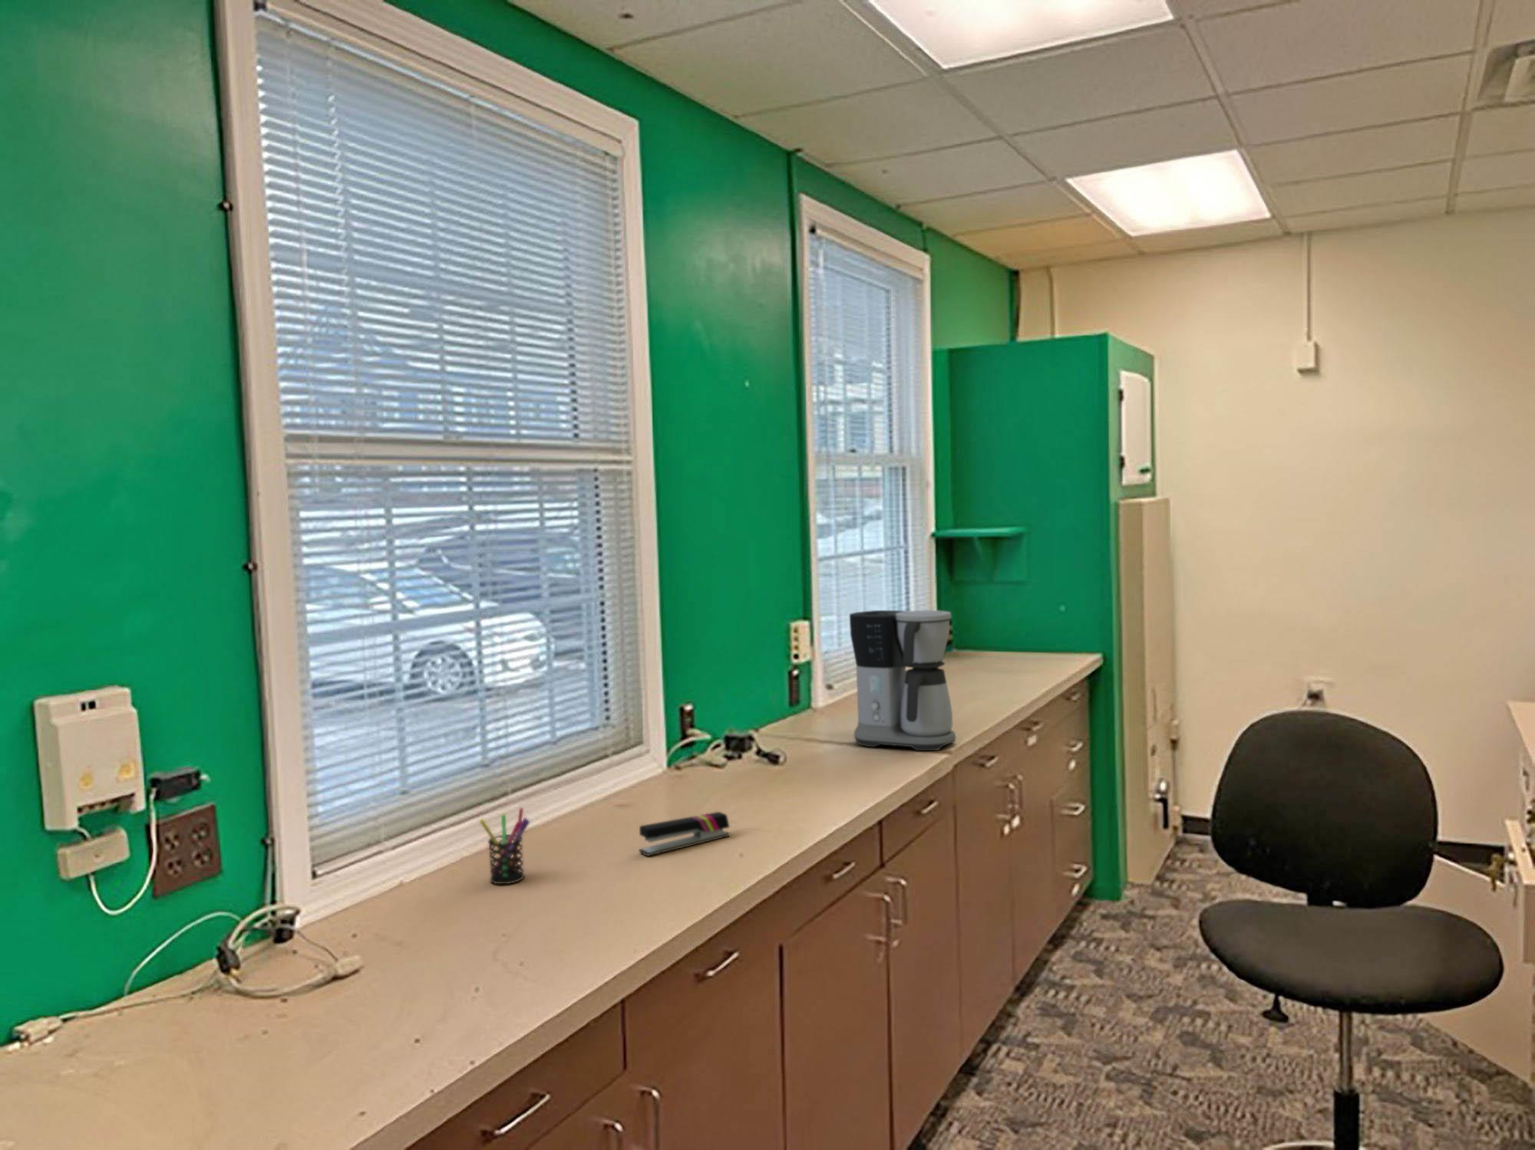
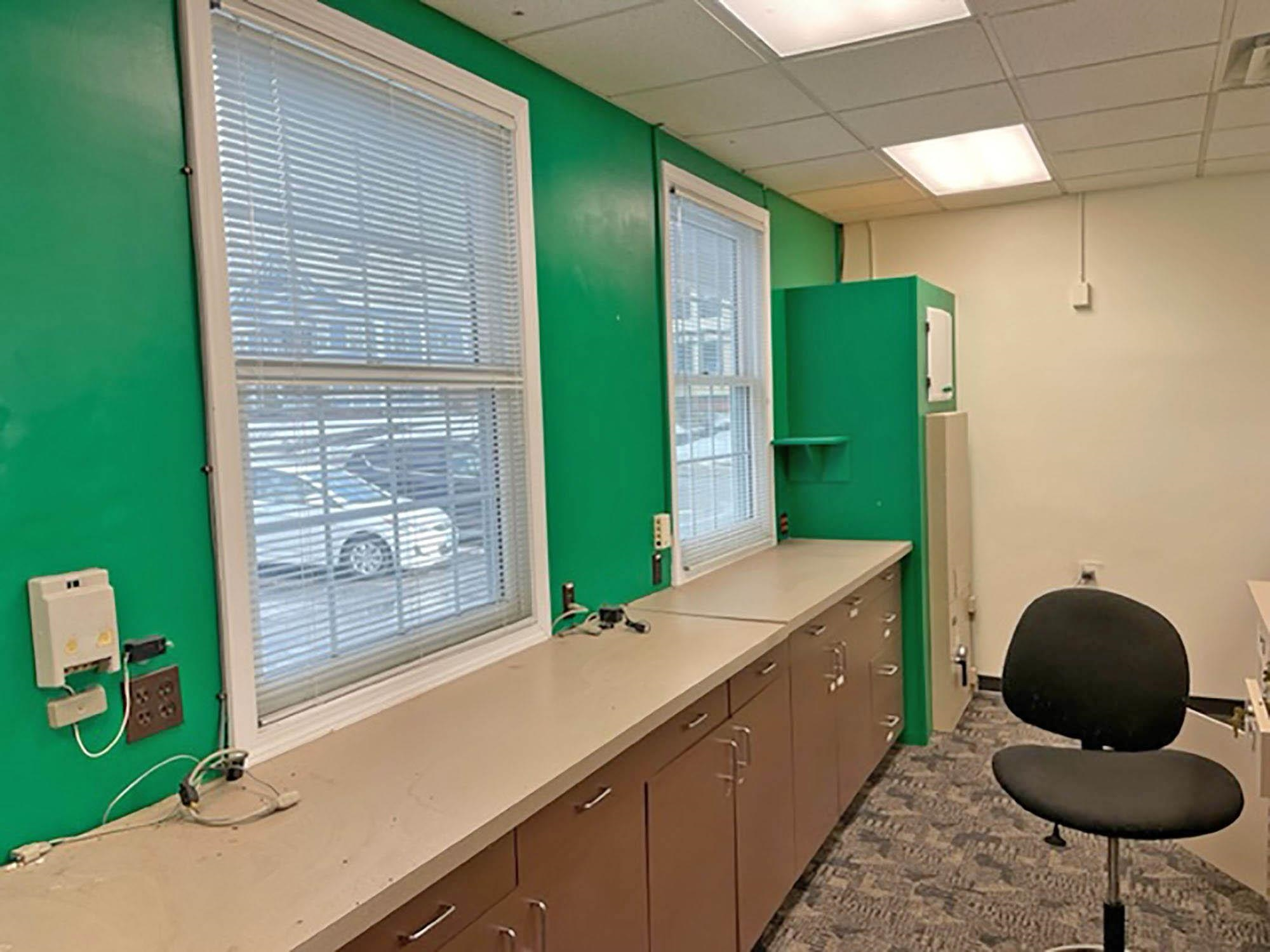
- coffee maker [848,610,957,751]
- stapler [638,811,731,856]
- pen holder [479,807,531,884]
